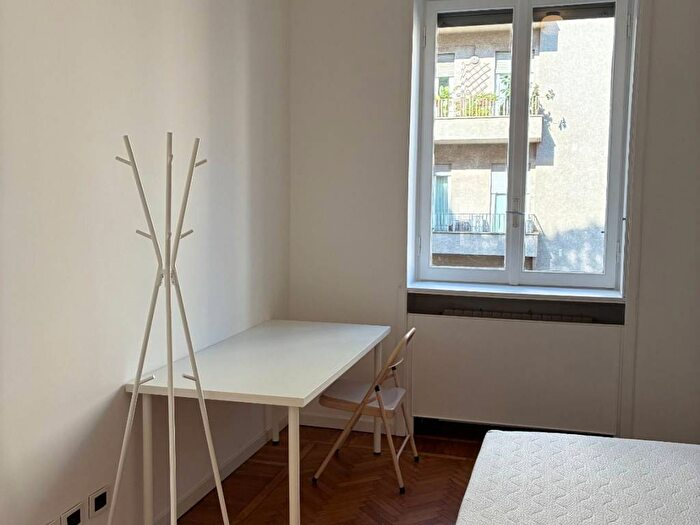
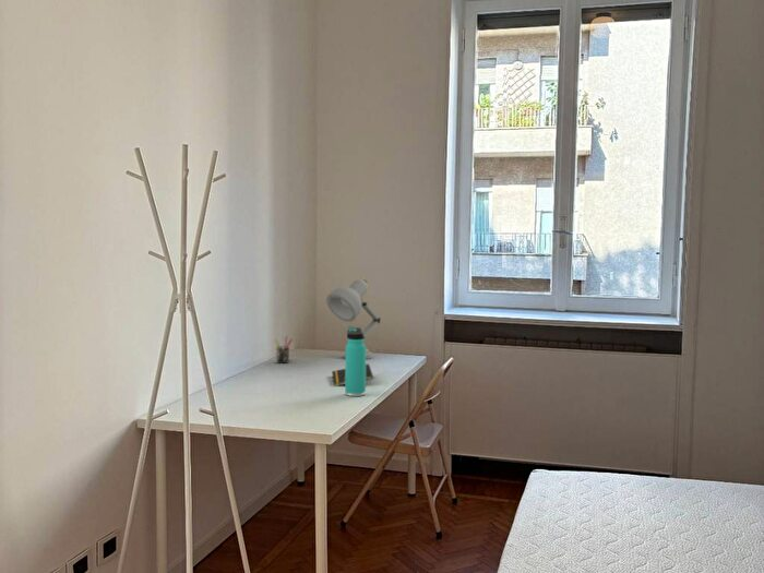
+ thermos bottle [344,325,367,397]
+ desk lamp [325,278,382,360]
+ pen holder [274,335,294,365]
+ notepad [331,362,374,387]
